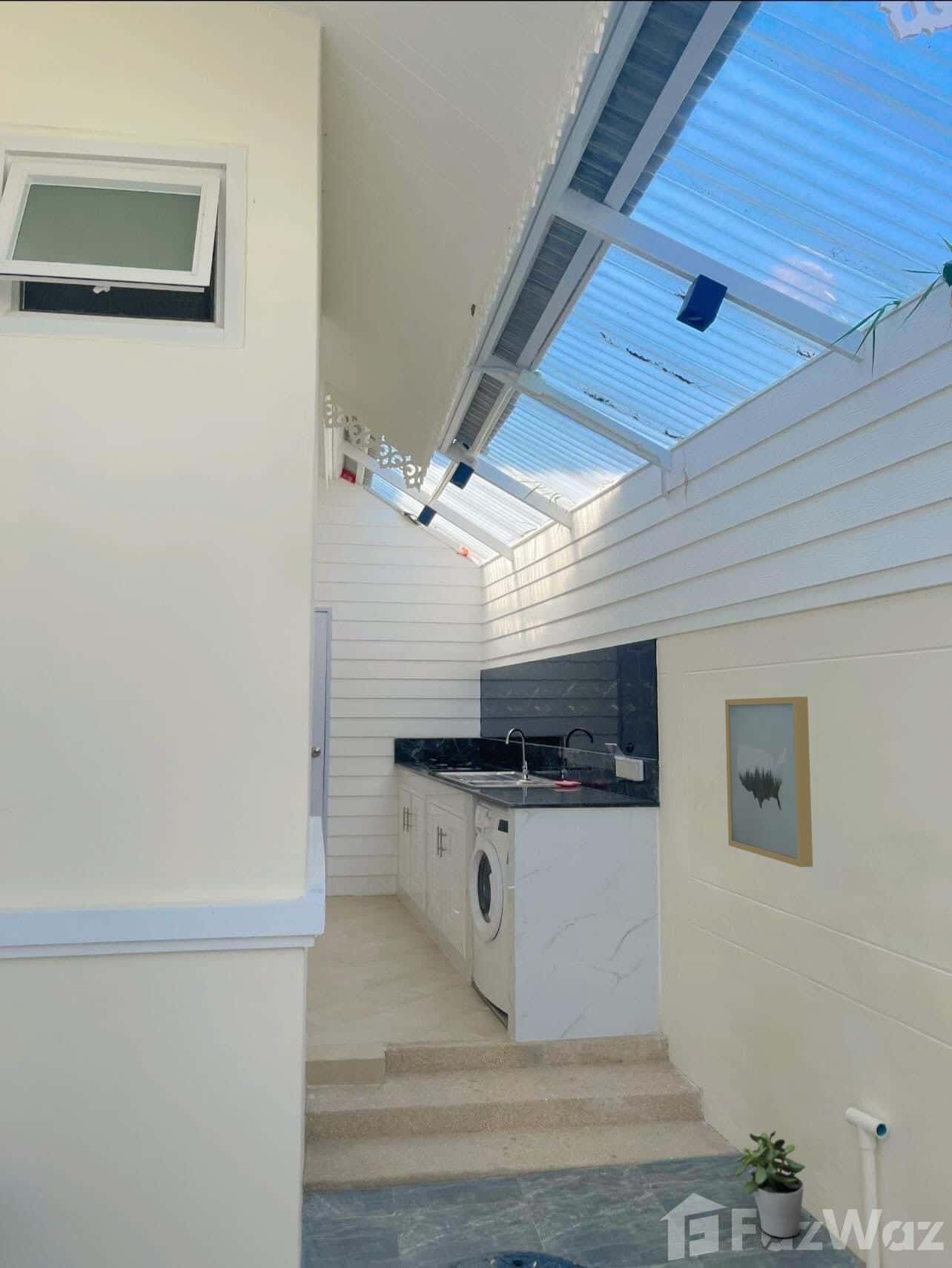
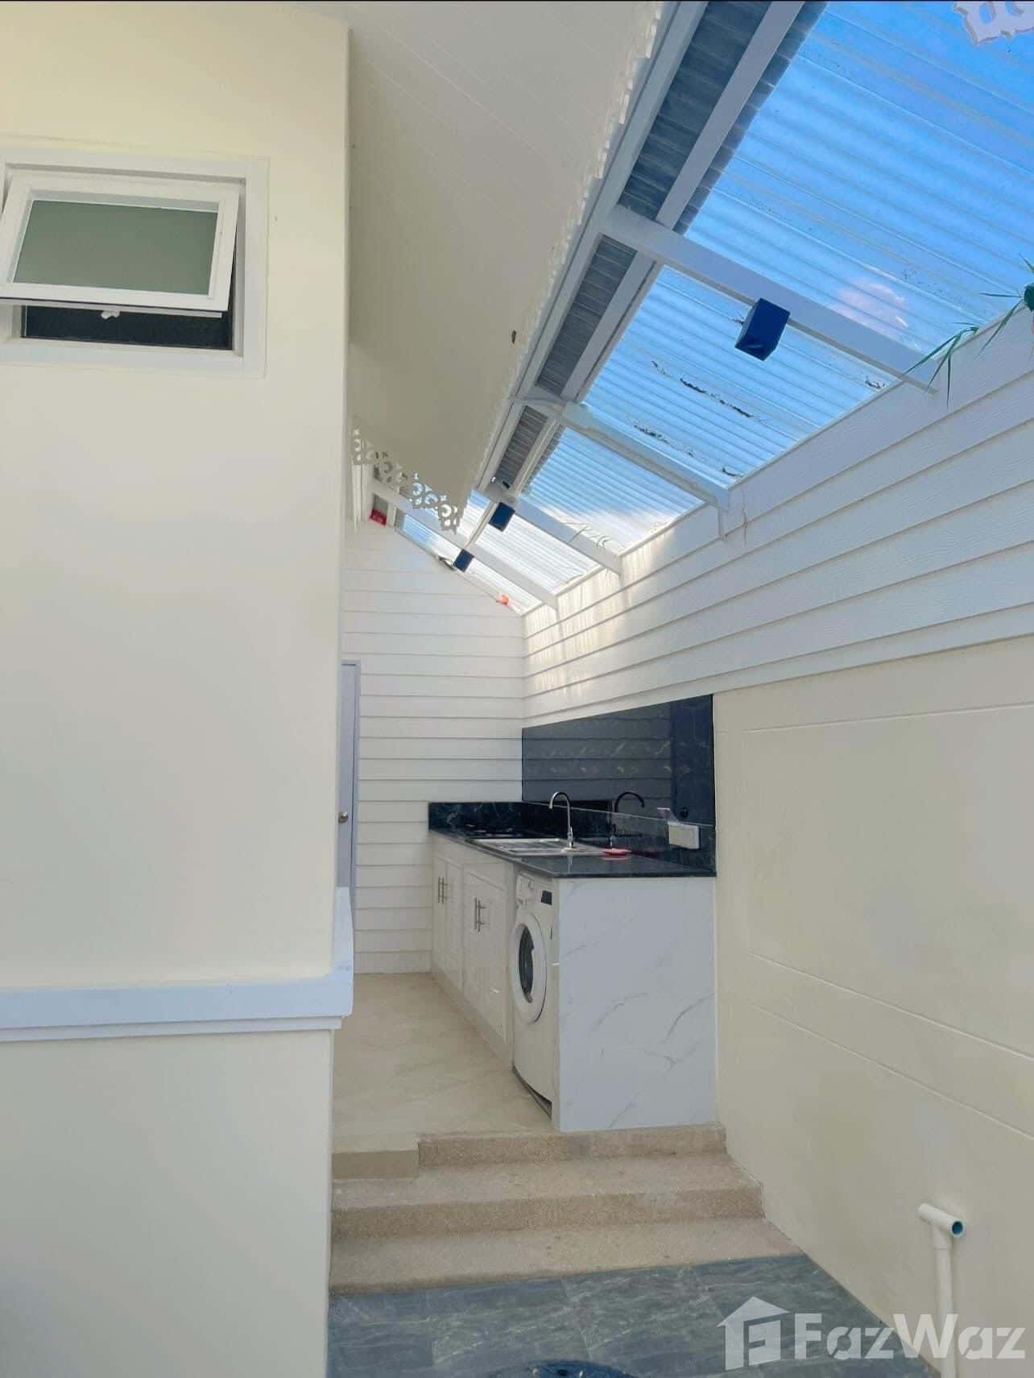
- potted plant [733,1130,806,1238]
- wall art [724,696,813,868]
